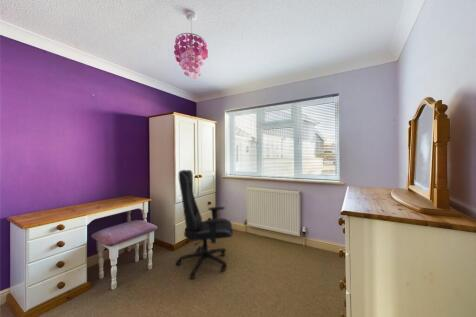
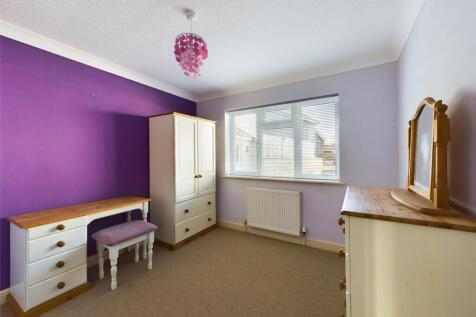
- office chair [175,169,234,280]
